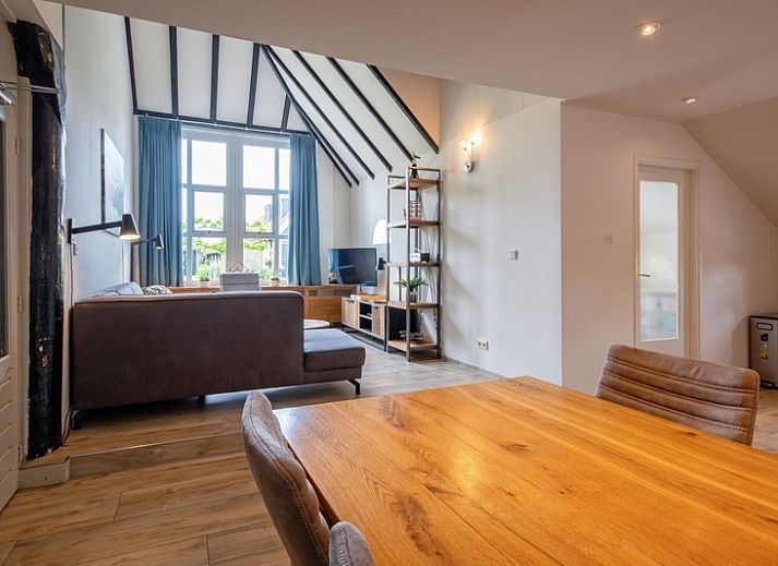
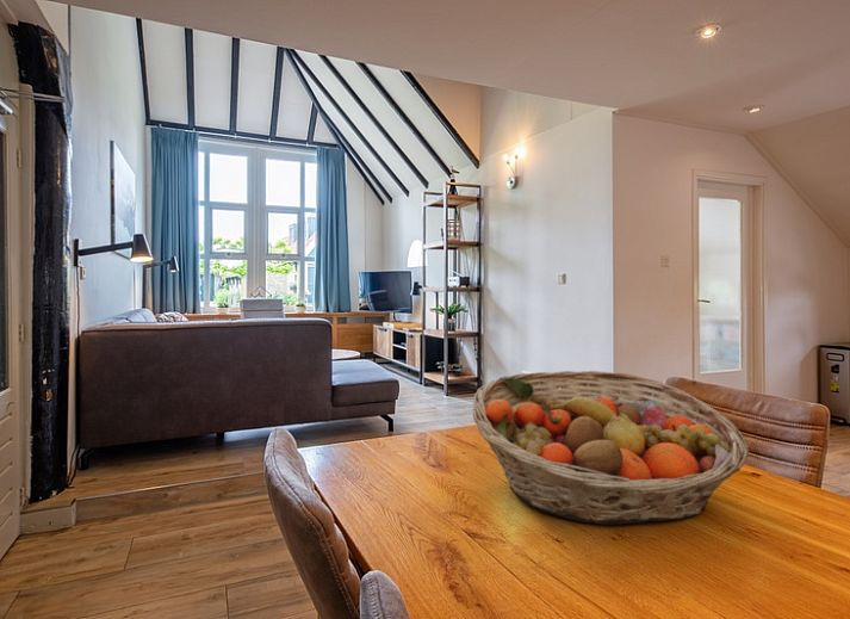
+ fruit basket [472,370,750,526]
